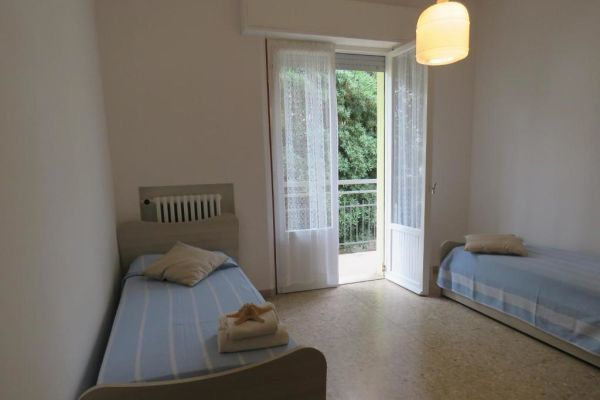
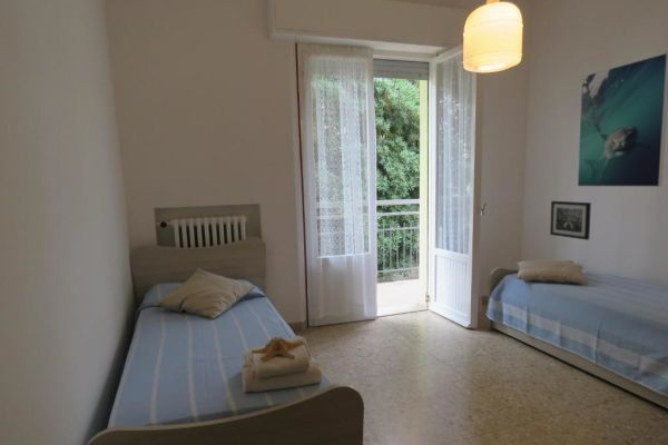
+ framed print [577,51,668,188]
+ wall art [549,200,592,241]
